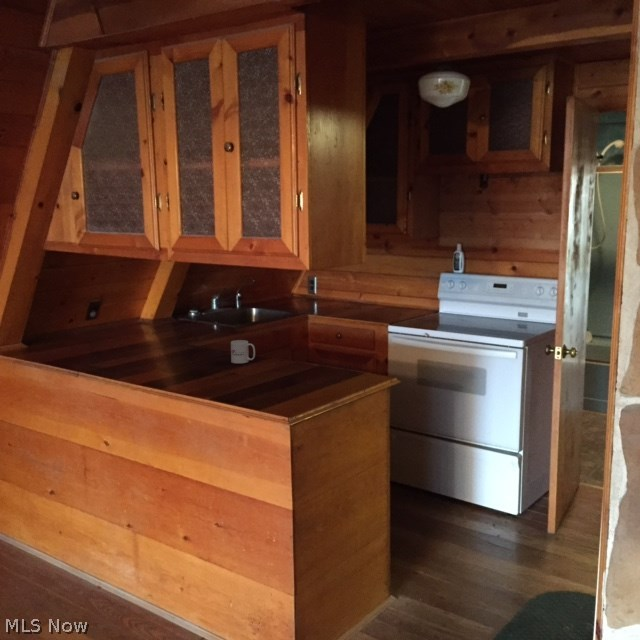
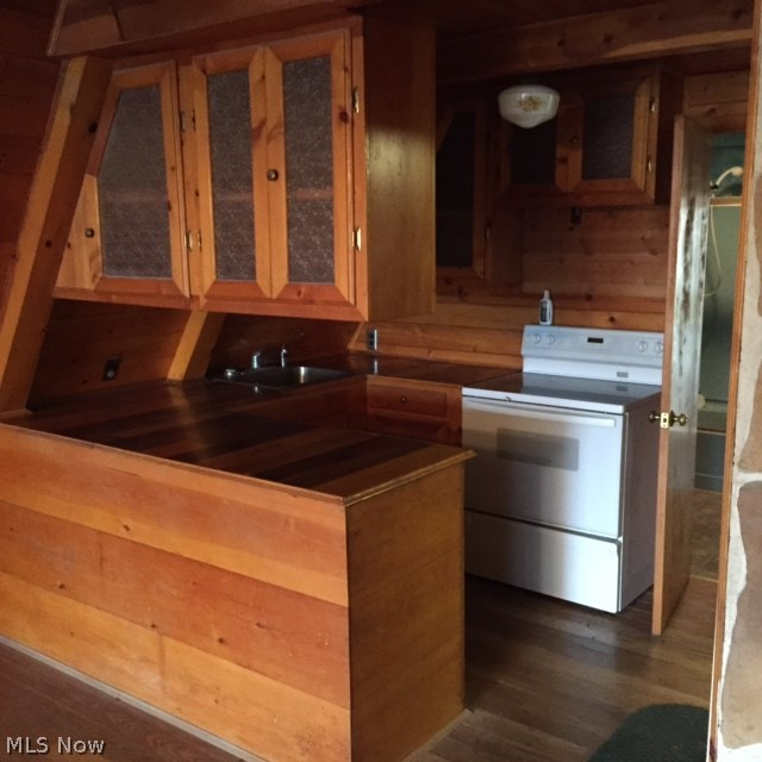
- mug [230,339,256,364]
